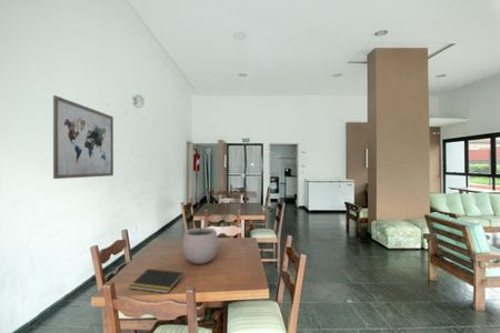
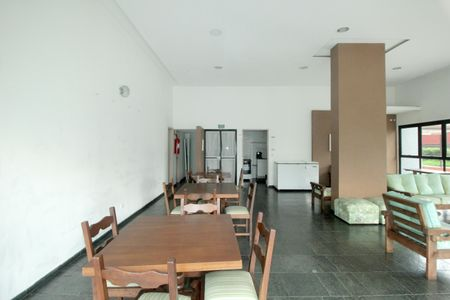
- plant pot [181,218,219,265]
- notepad [129,268,184,294]
- wall art [52,94,114,180]
